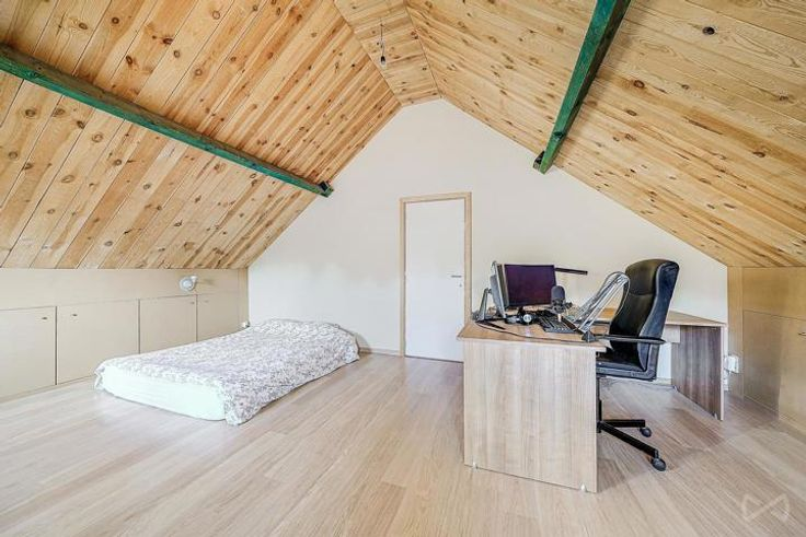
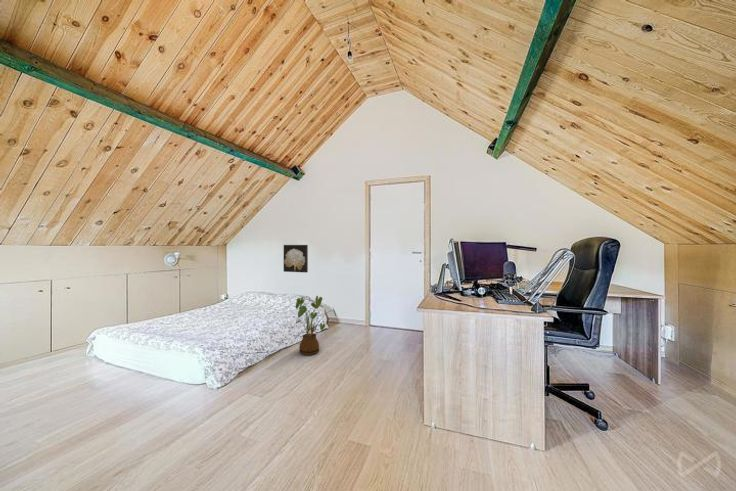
+ house plant [294,295,338,356]
+ wall art [283,244,309,273]
